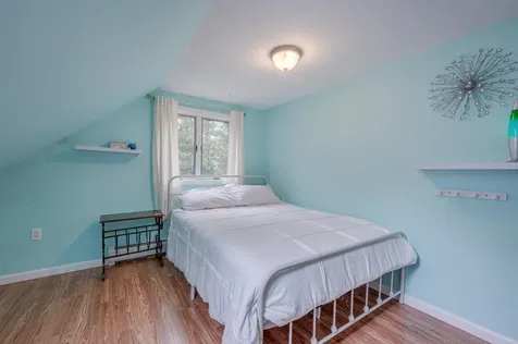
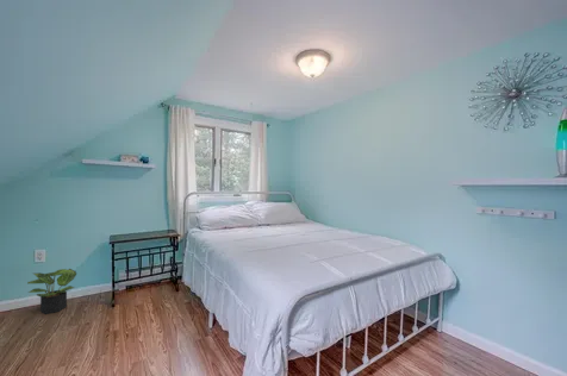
+ potted plant [26,268,77,315]
